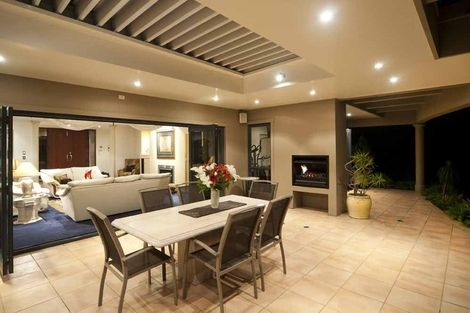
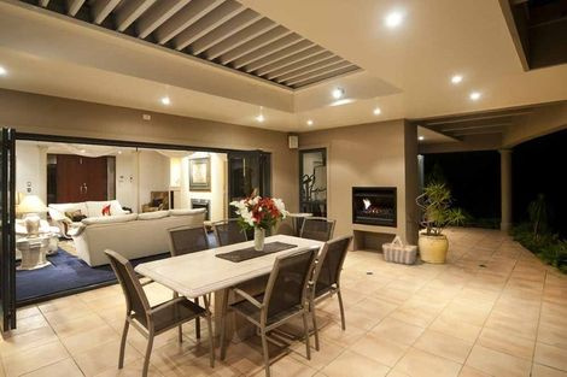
+ basket [381,234,419,266]
